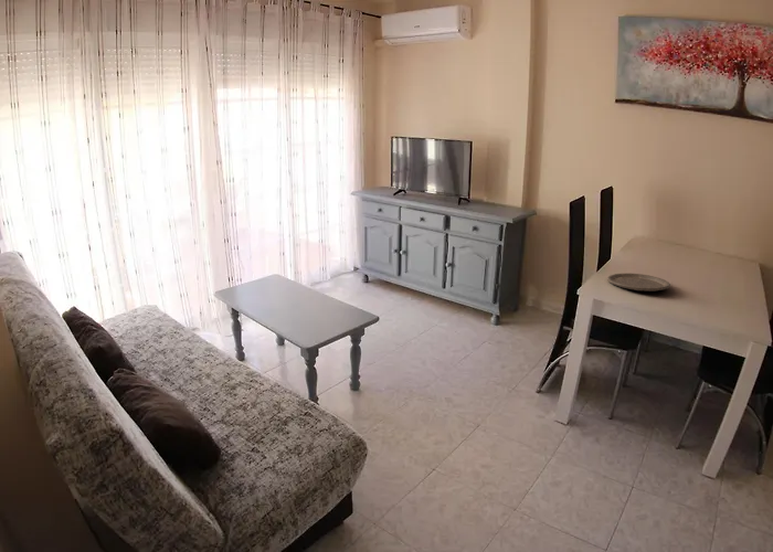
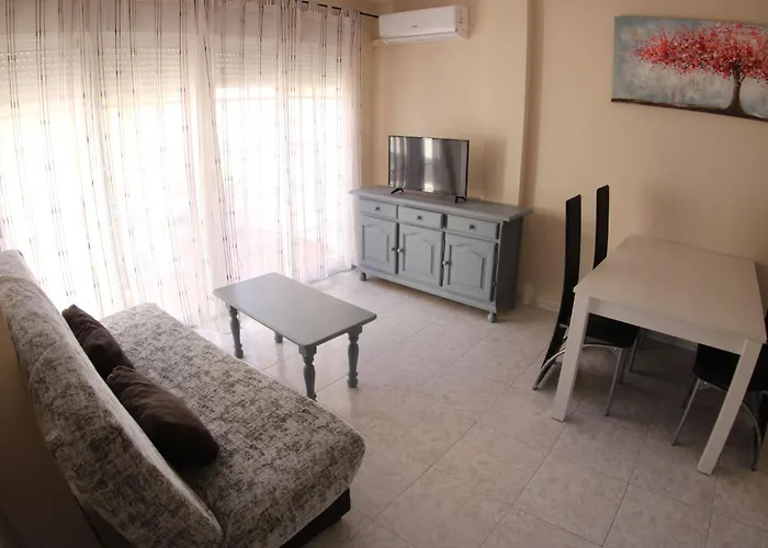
- plate [606,272,671,293]
